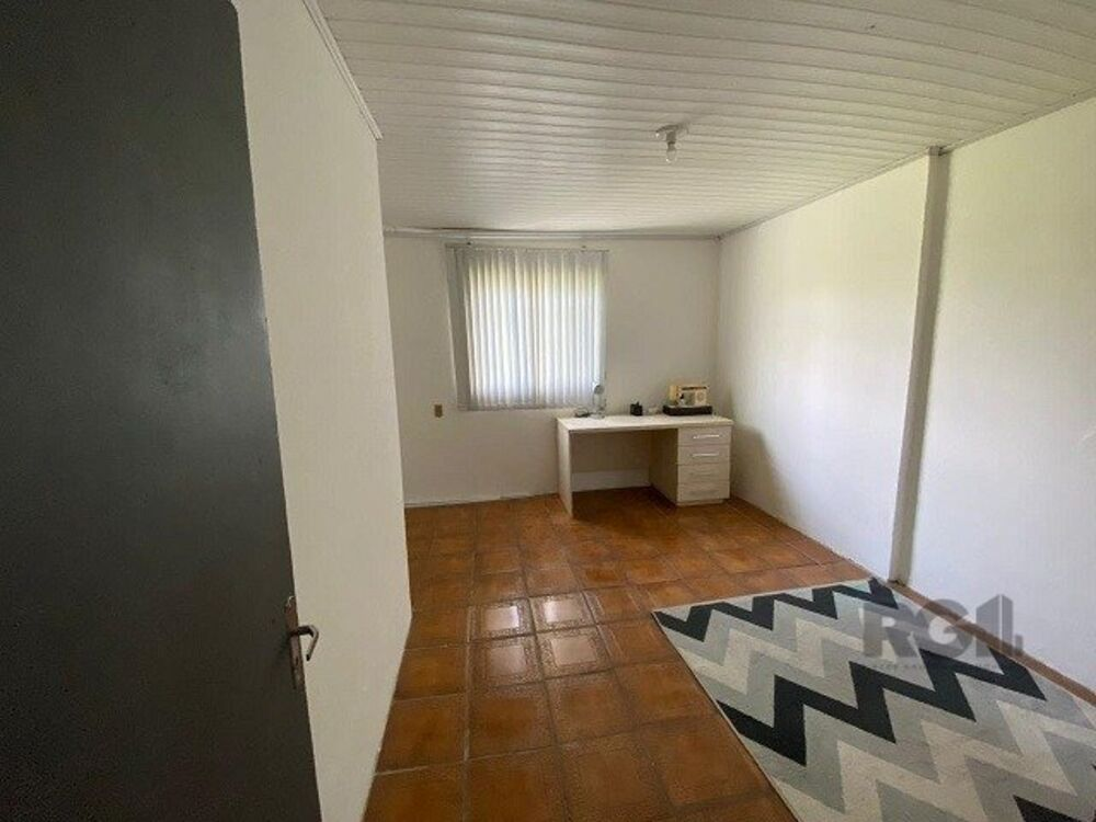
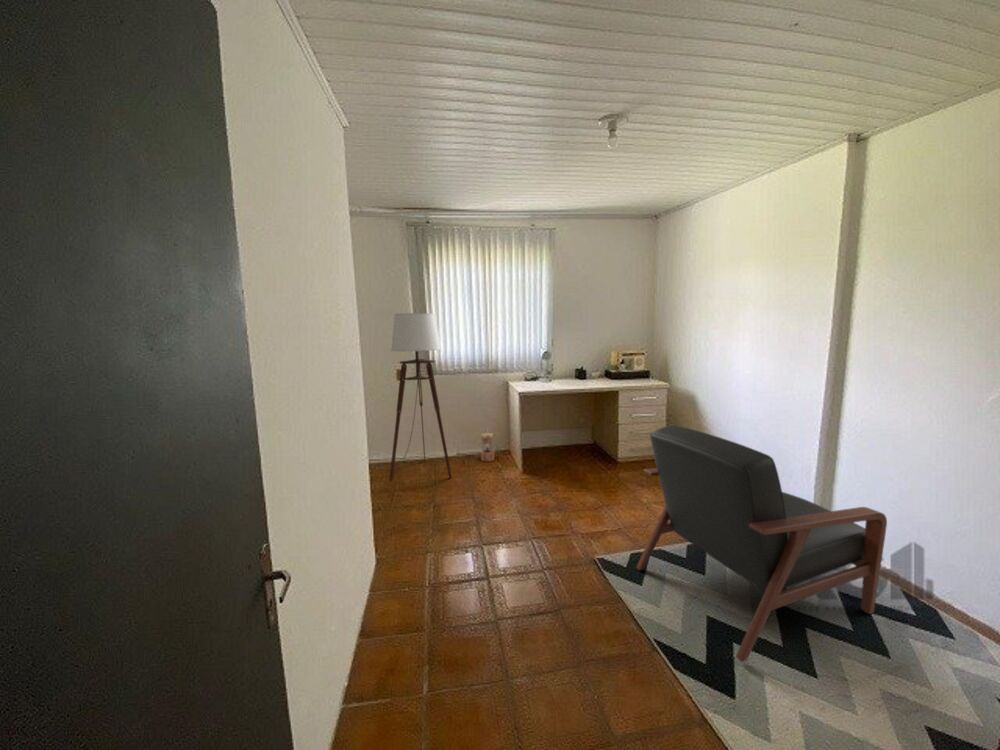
+ lantern [478,426,497,462]
+ floor lamp [375,312,453,482]
+ chair [635,424,888,663]
